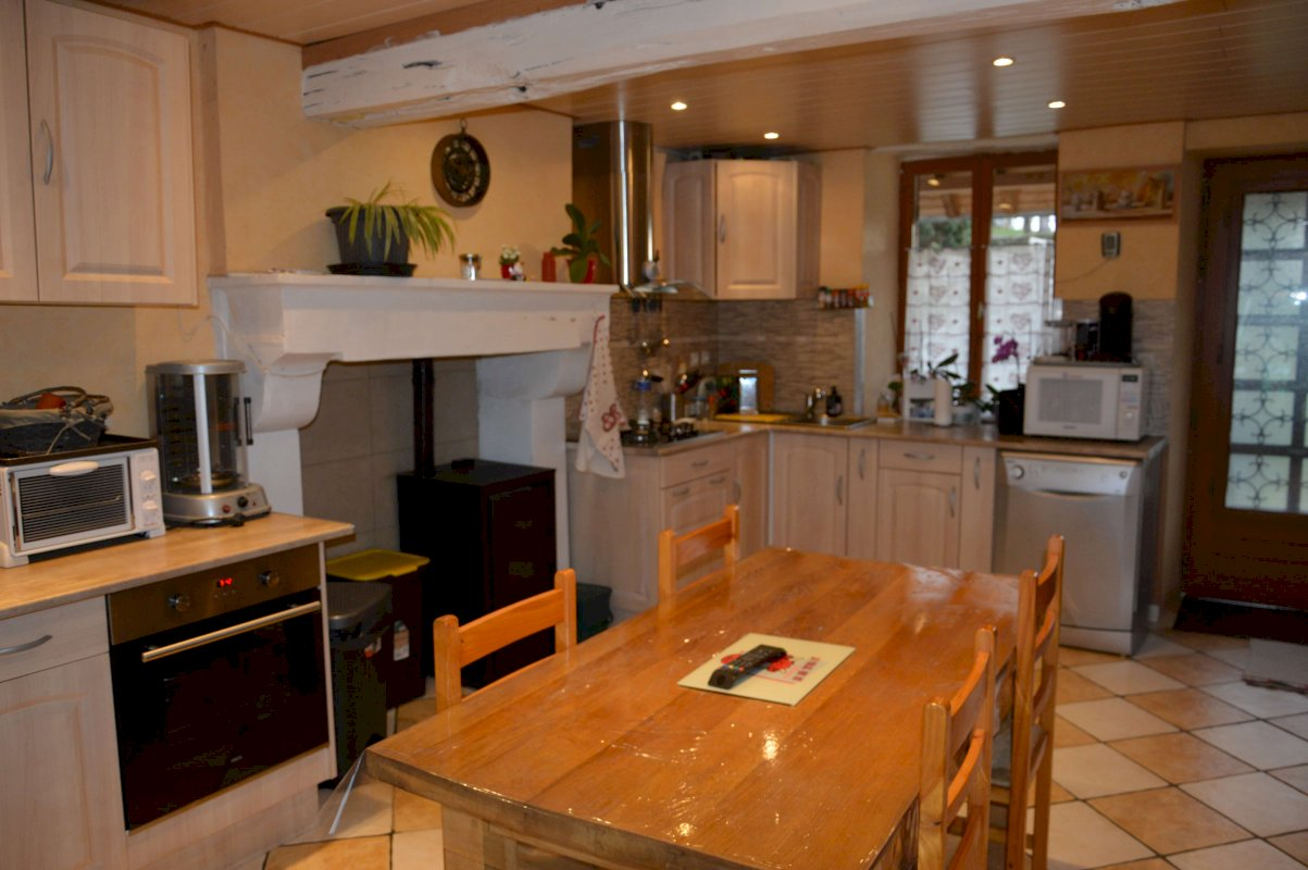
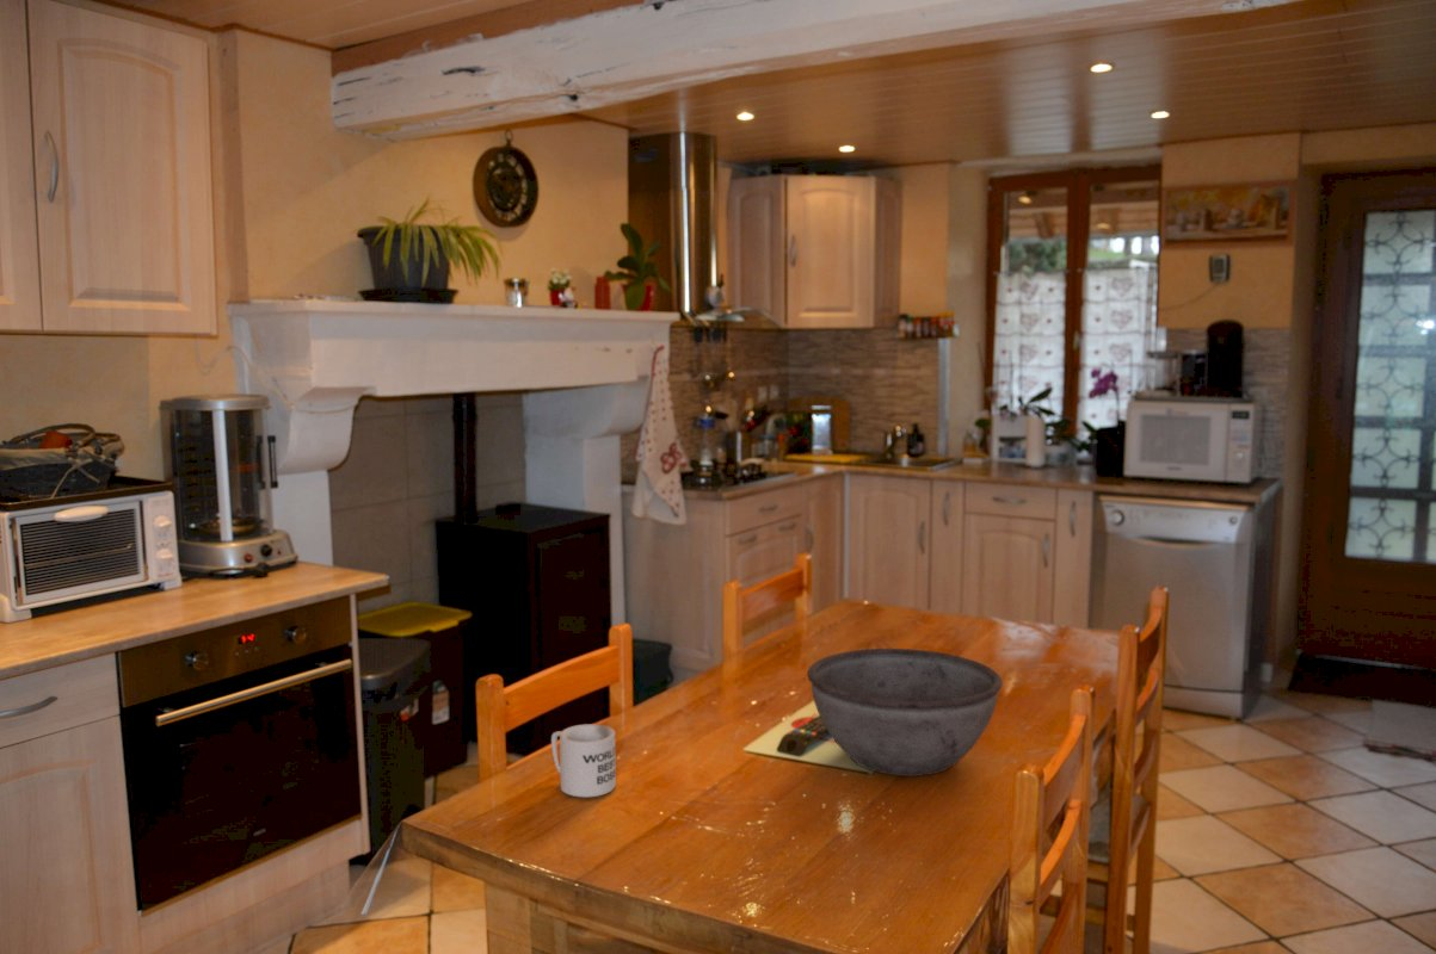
+ mug [550,723,617,799]
+ bowl [806,648,1004,778]
